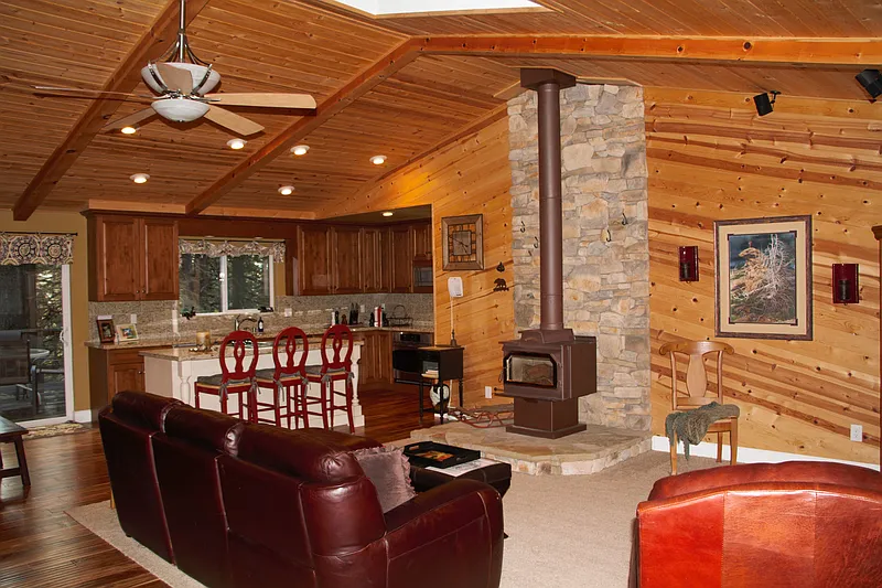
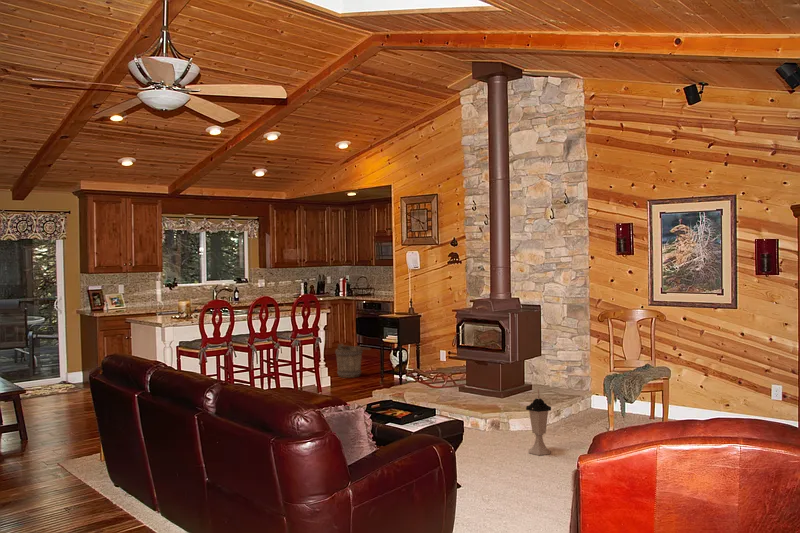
+ bucket [334,343,372,379]
+ lantern [525,387,552,456]
